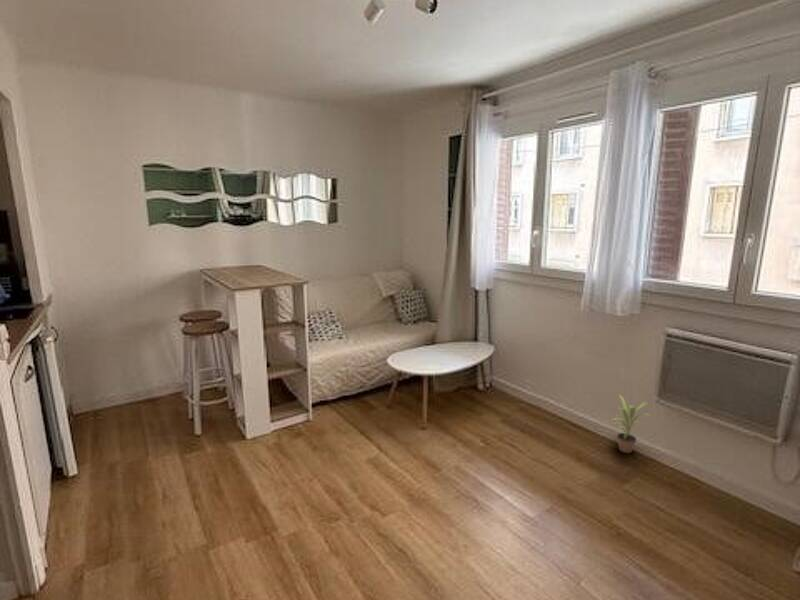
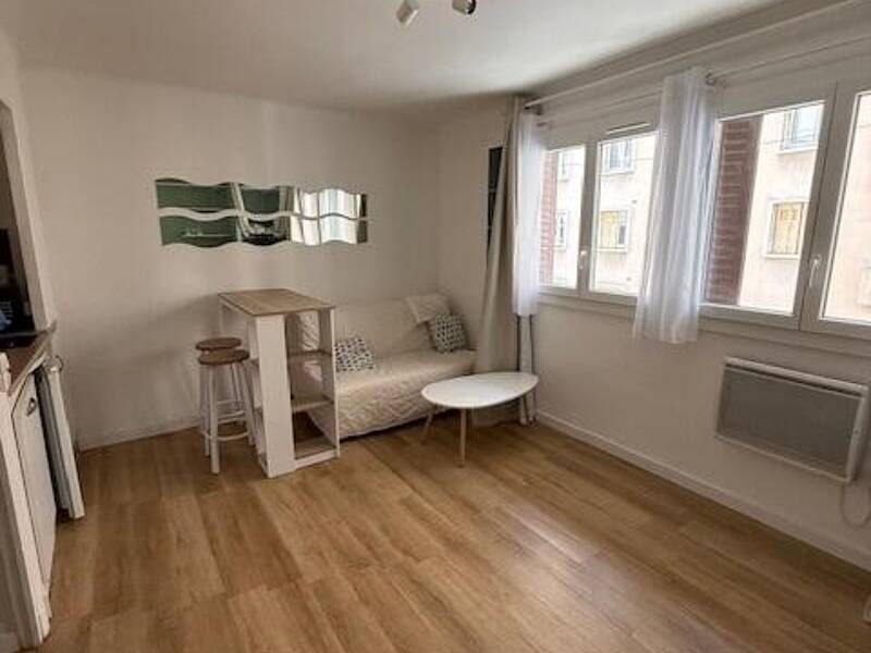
- potted plant [611,394,650,454]
